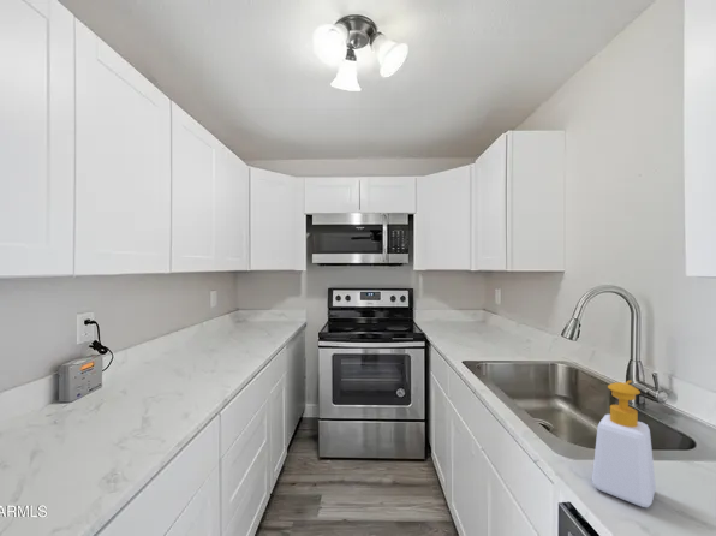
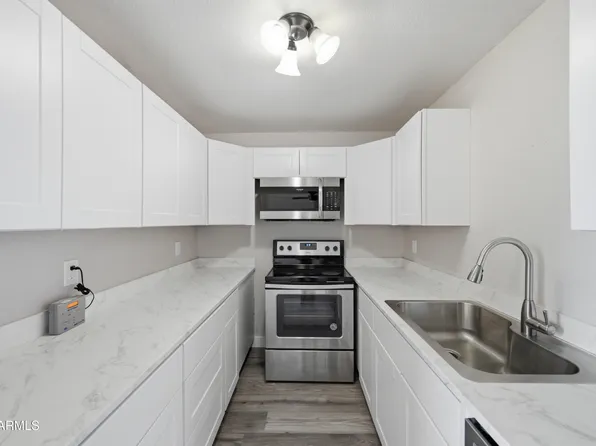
- soap bottle [591,380,657,508]
